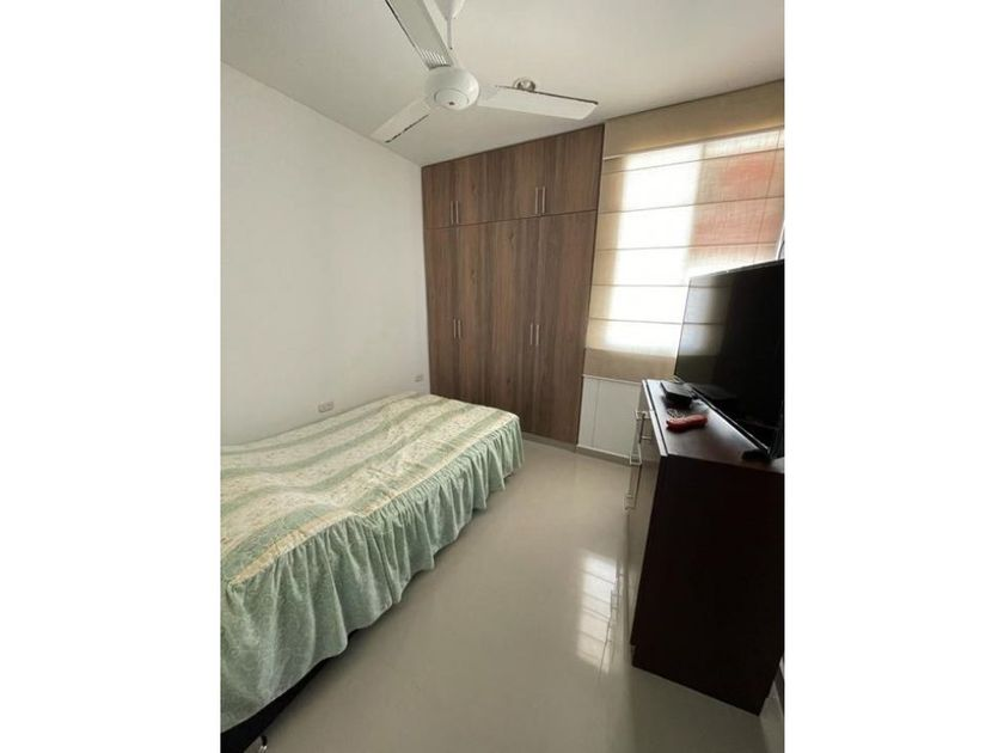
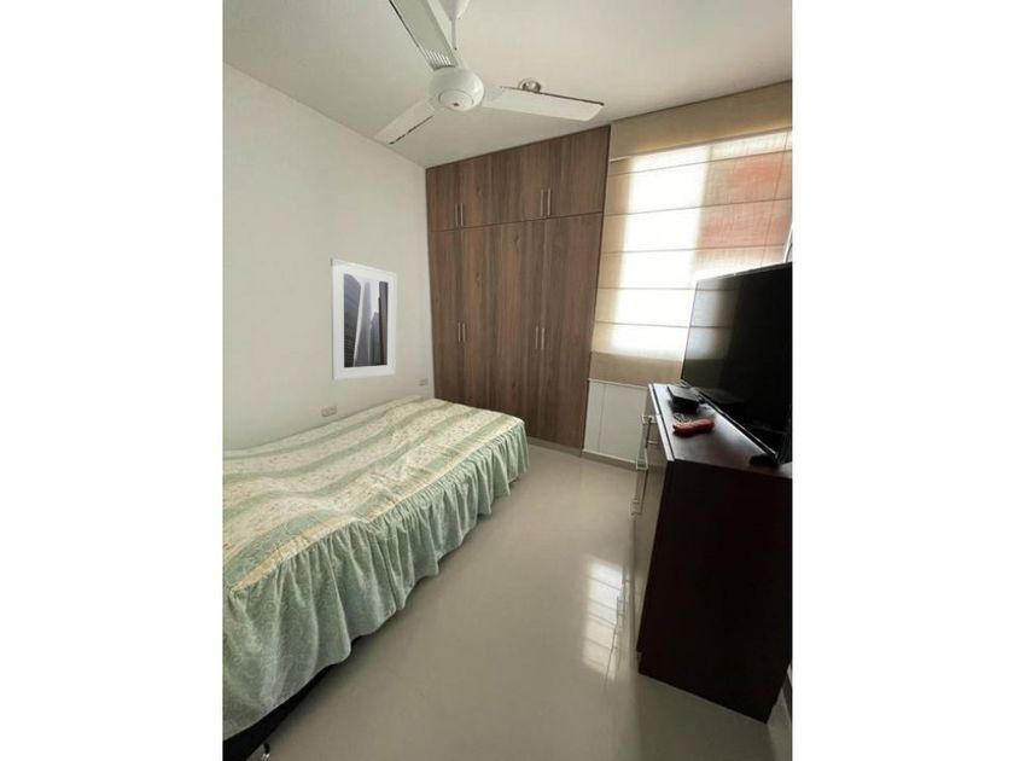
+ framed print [330,257,398,382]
